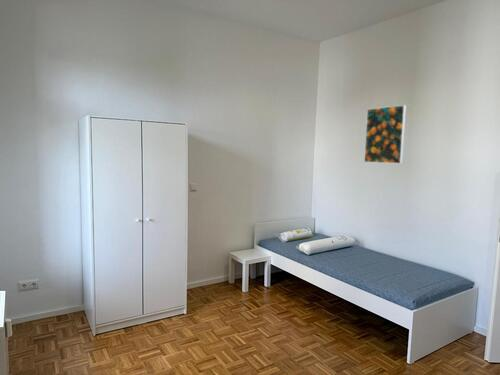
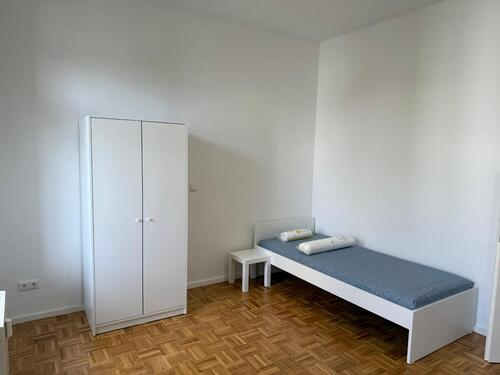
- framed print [363,104,407,165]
